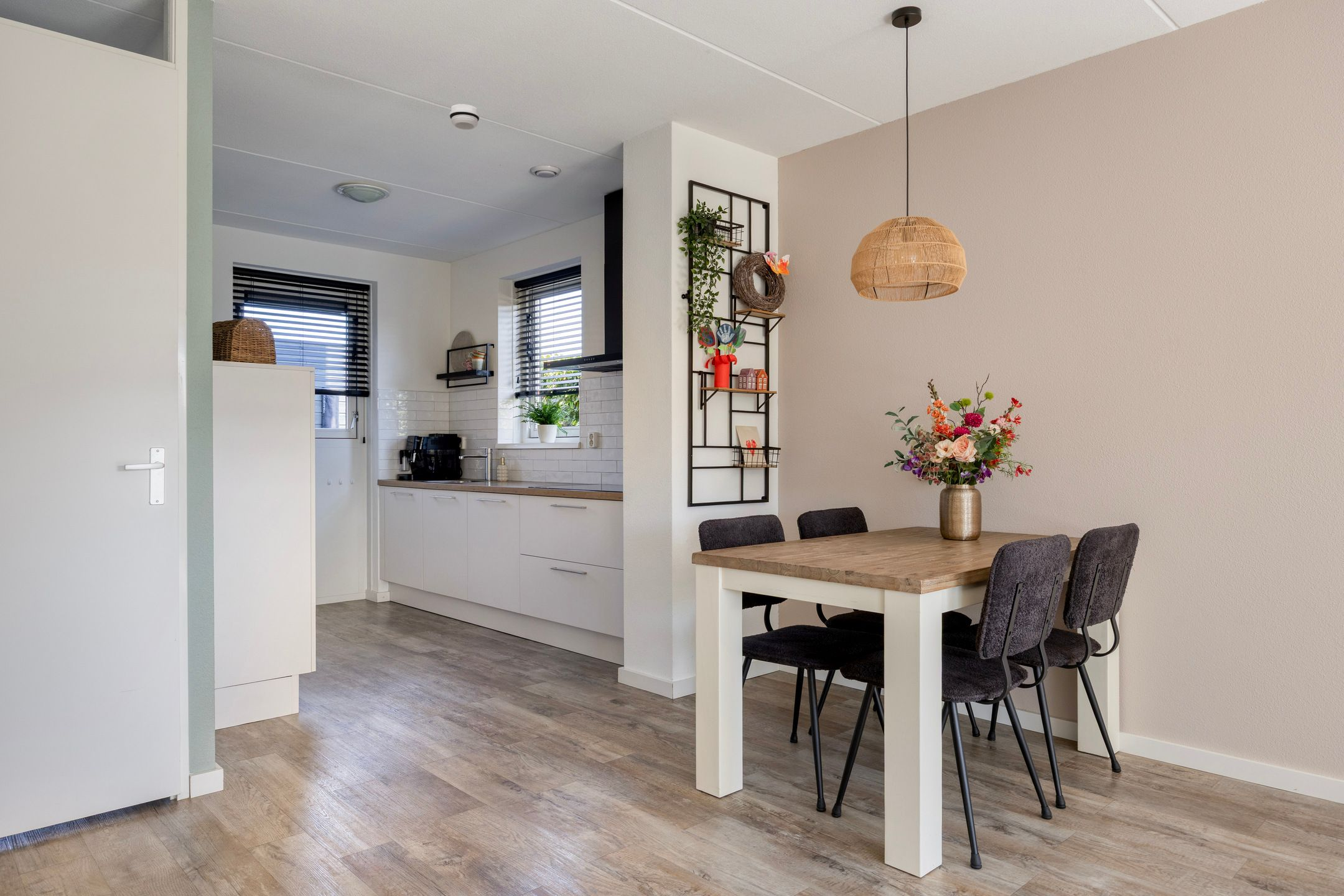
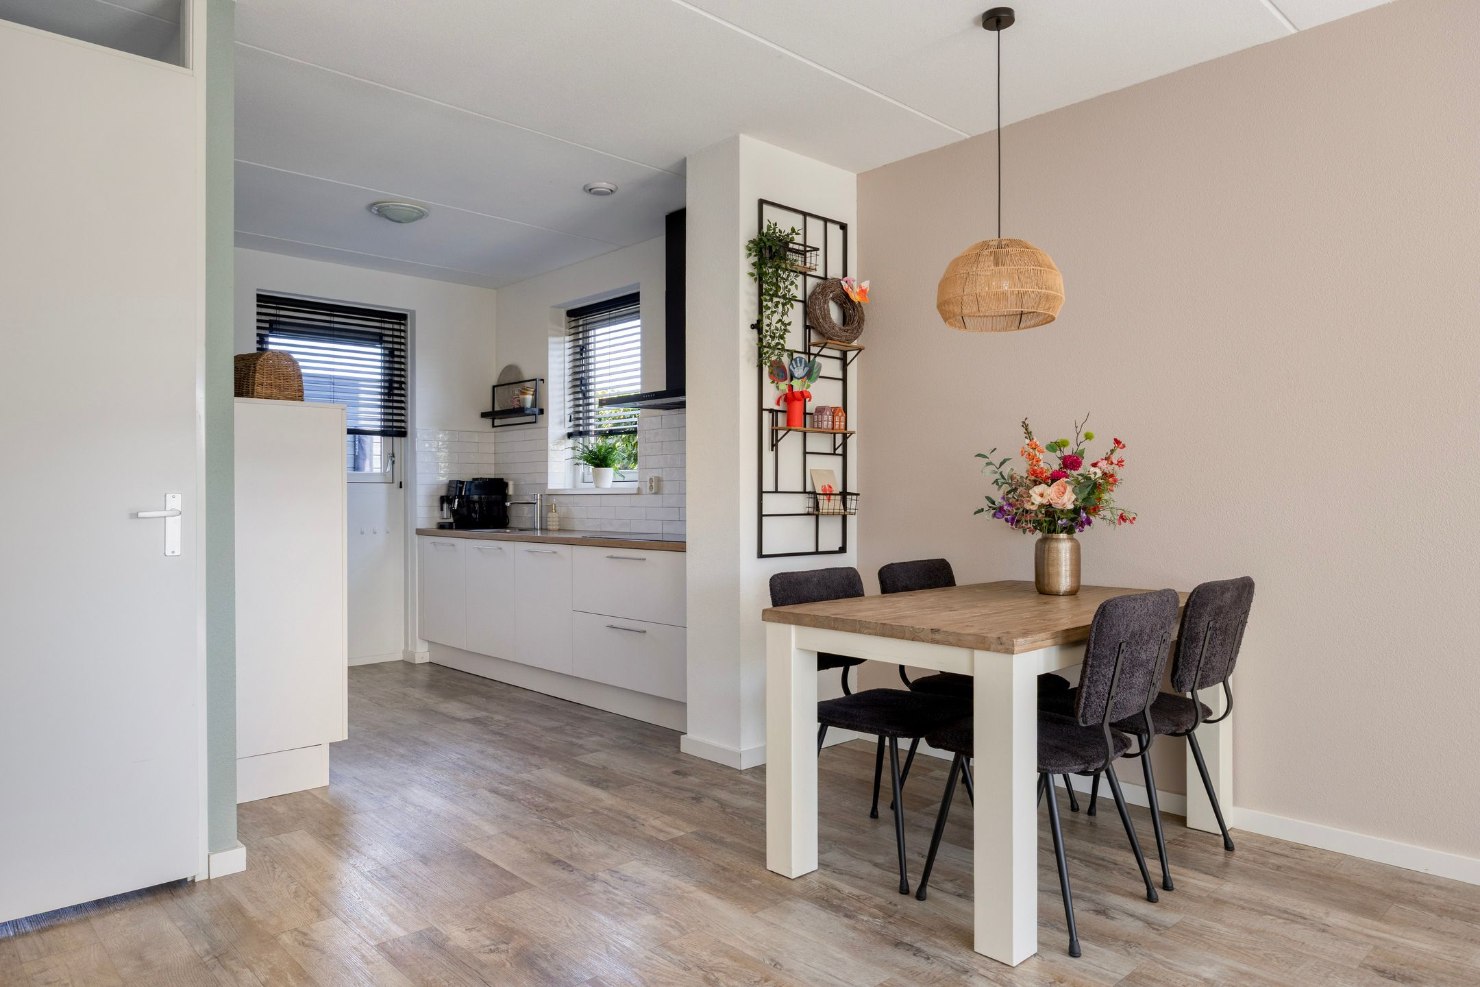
- smoke detector [449,103,480,130]
